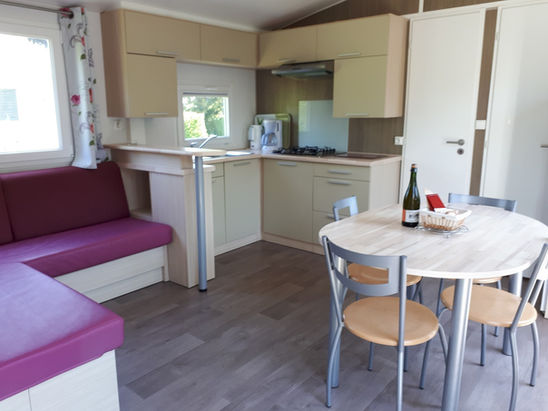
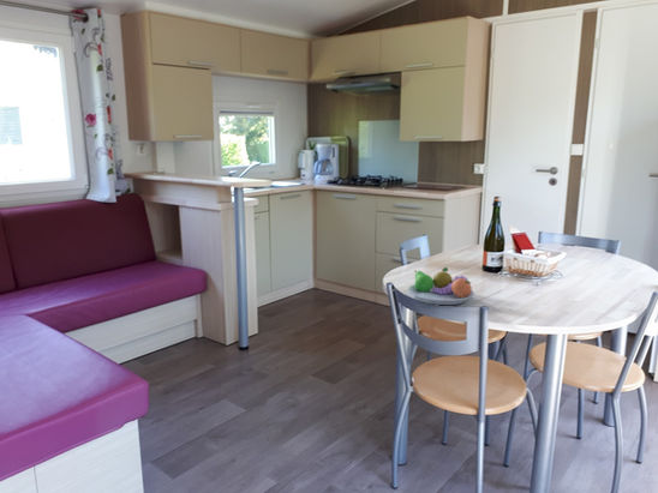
+ fruit bowl [407,266,475,306]
